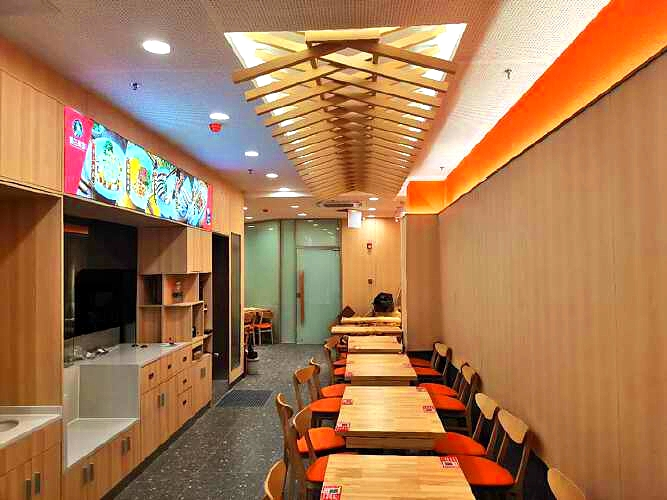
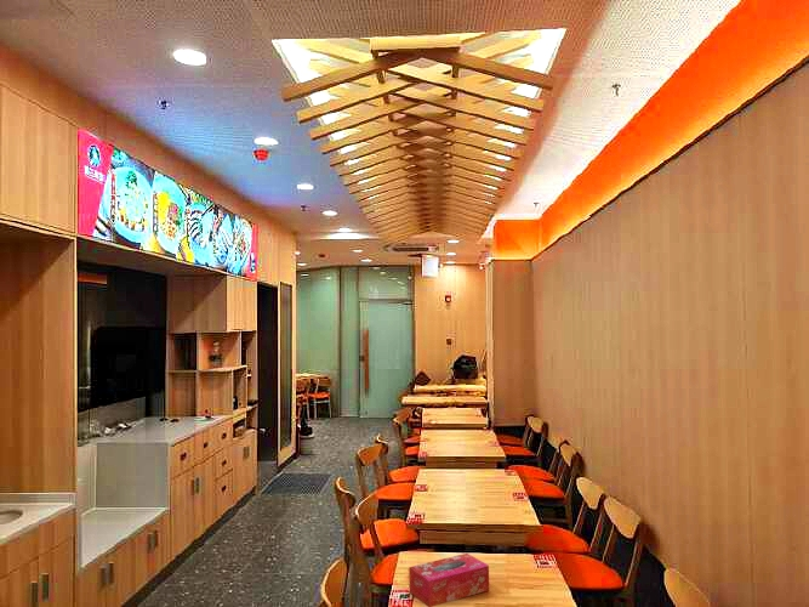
+ tissue box [408,552,490,607]
